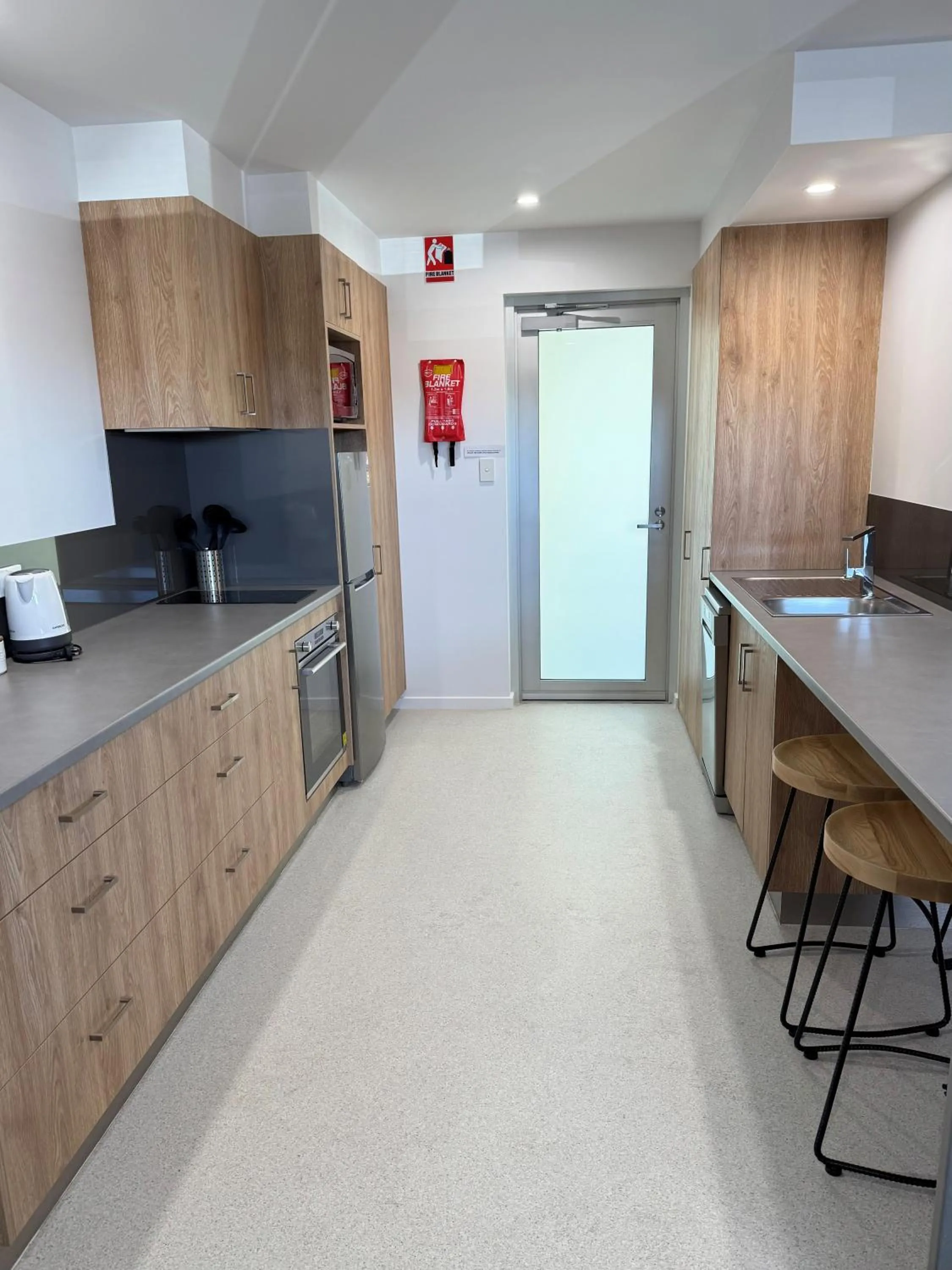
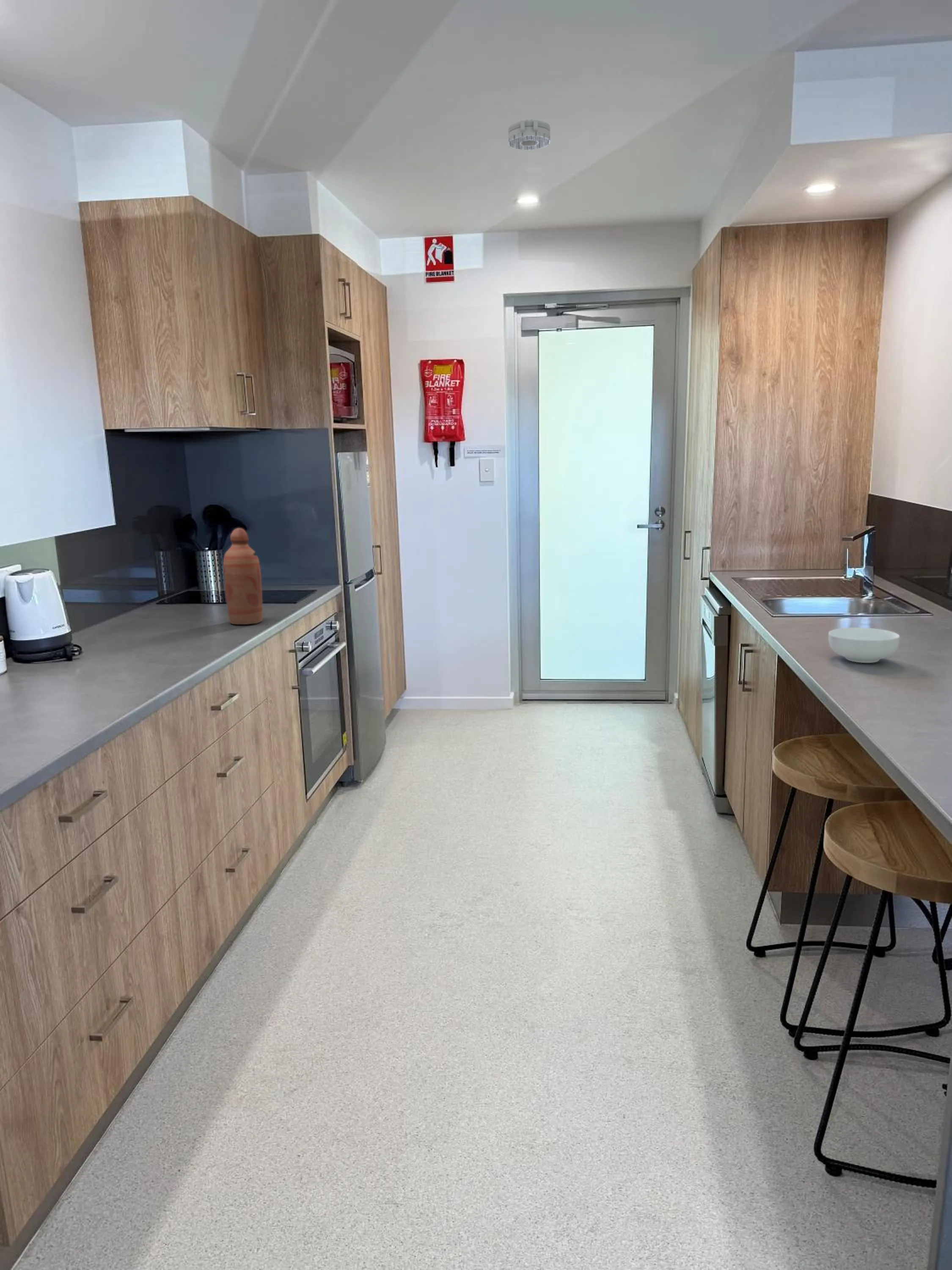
+ bottle [223,527,263,625]
+ smoke detector [508,119,551,151]
+ cereal bowl [828,627,900,663]
